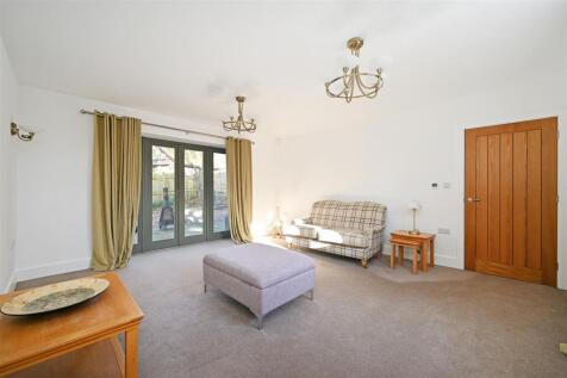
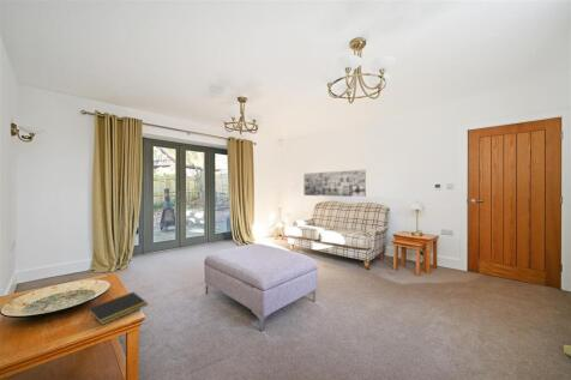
+ notepad [85,291,149,326]
+ wall art [302,169,367,198]
